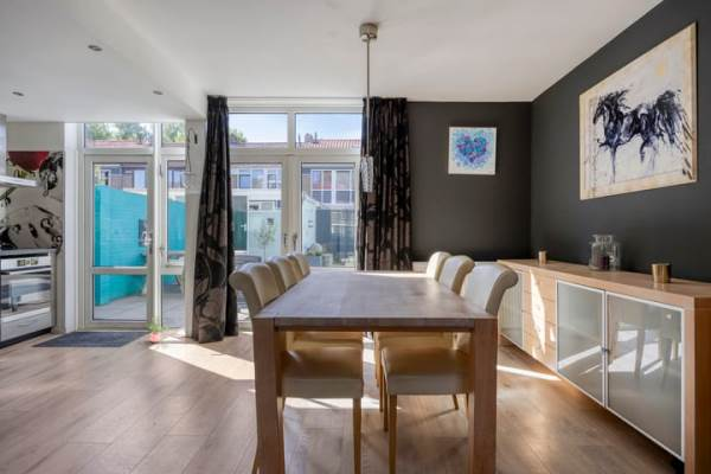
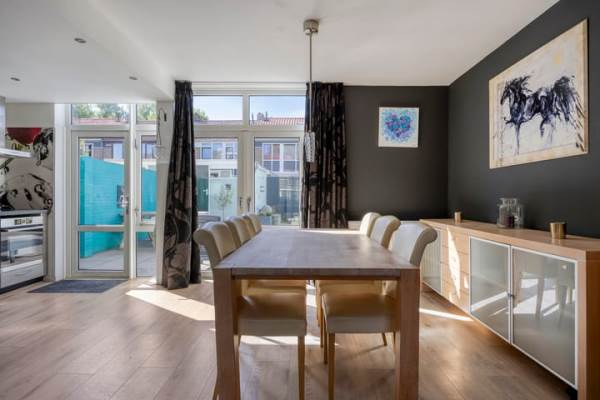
- potted plant [143,314,169,344]
